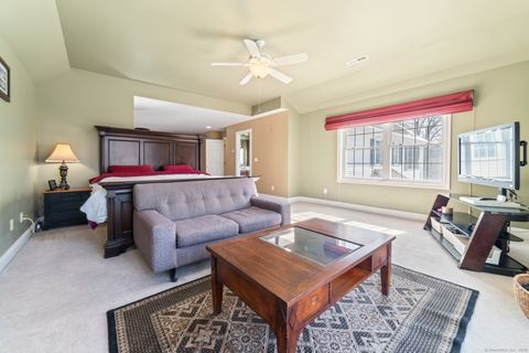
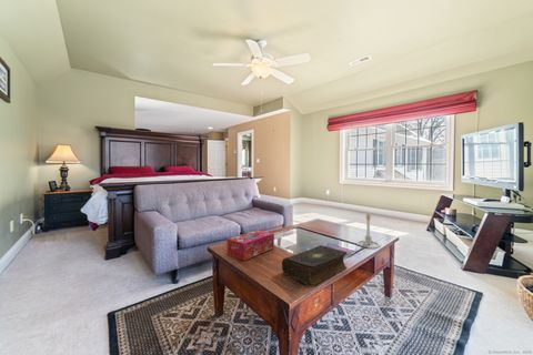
+ book [281,244,349,288]
+ tissue box [225,229,275,262]
+ lamp base [354,213,382,255]
